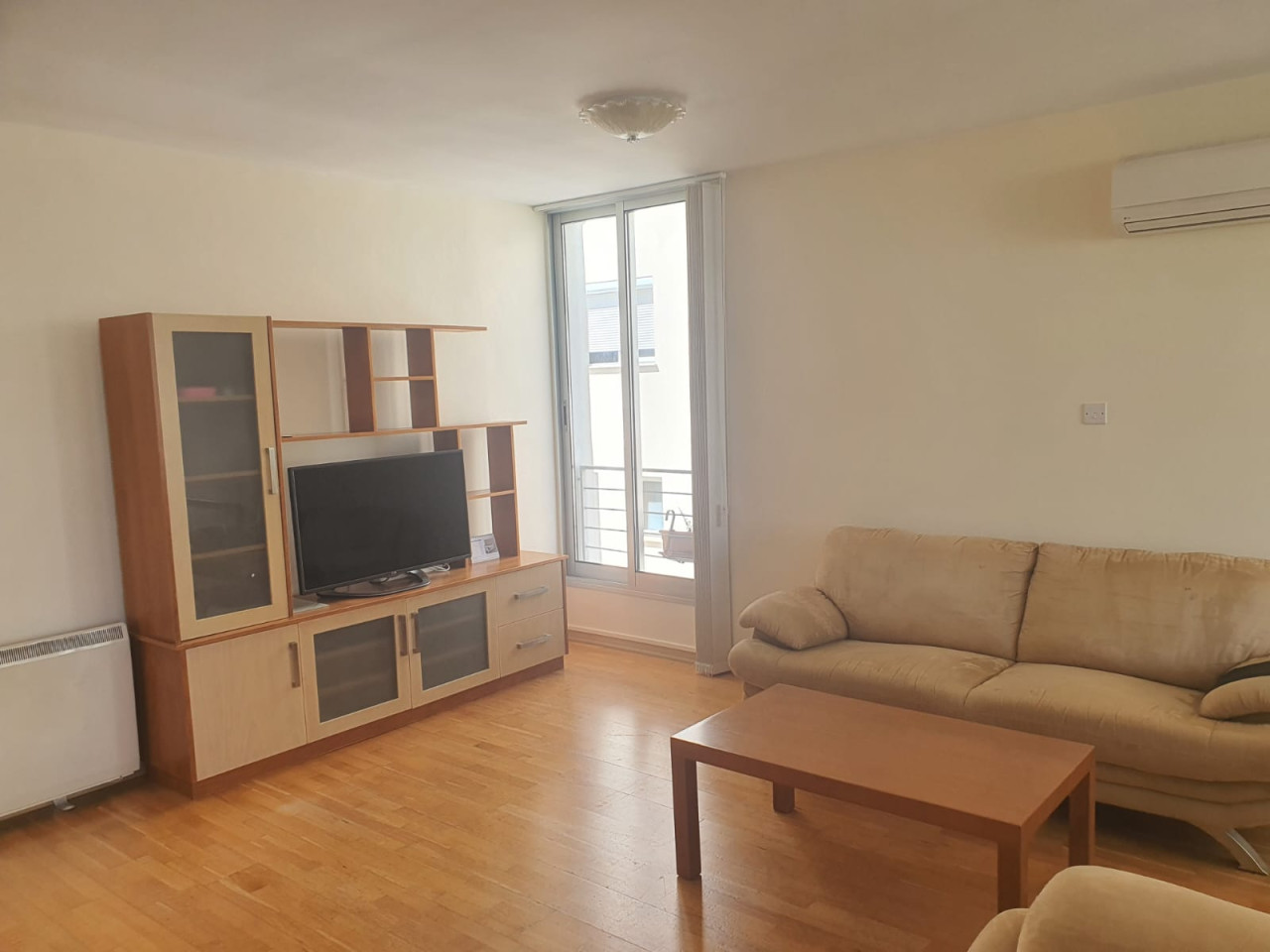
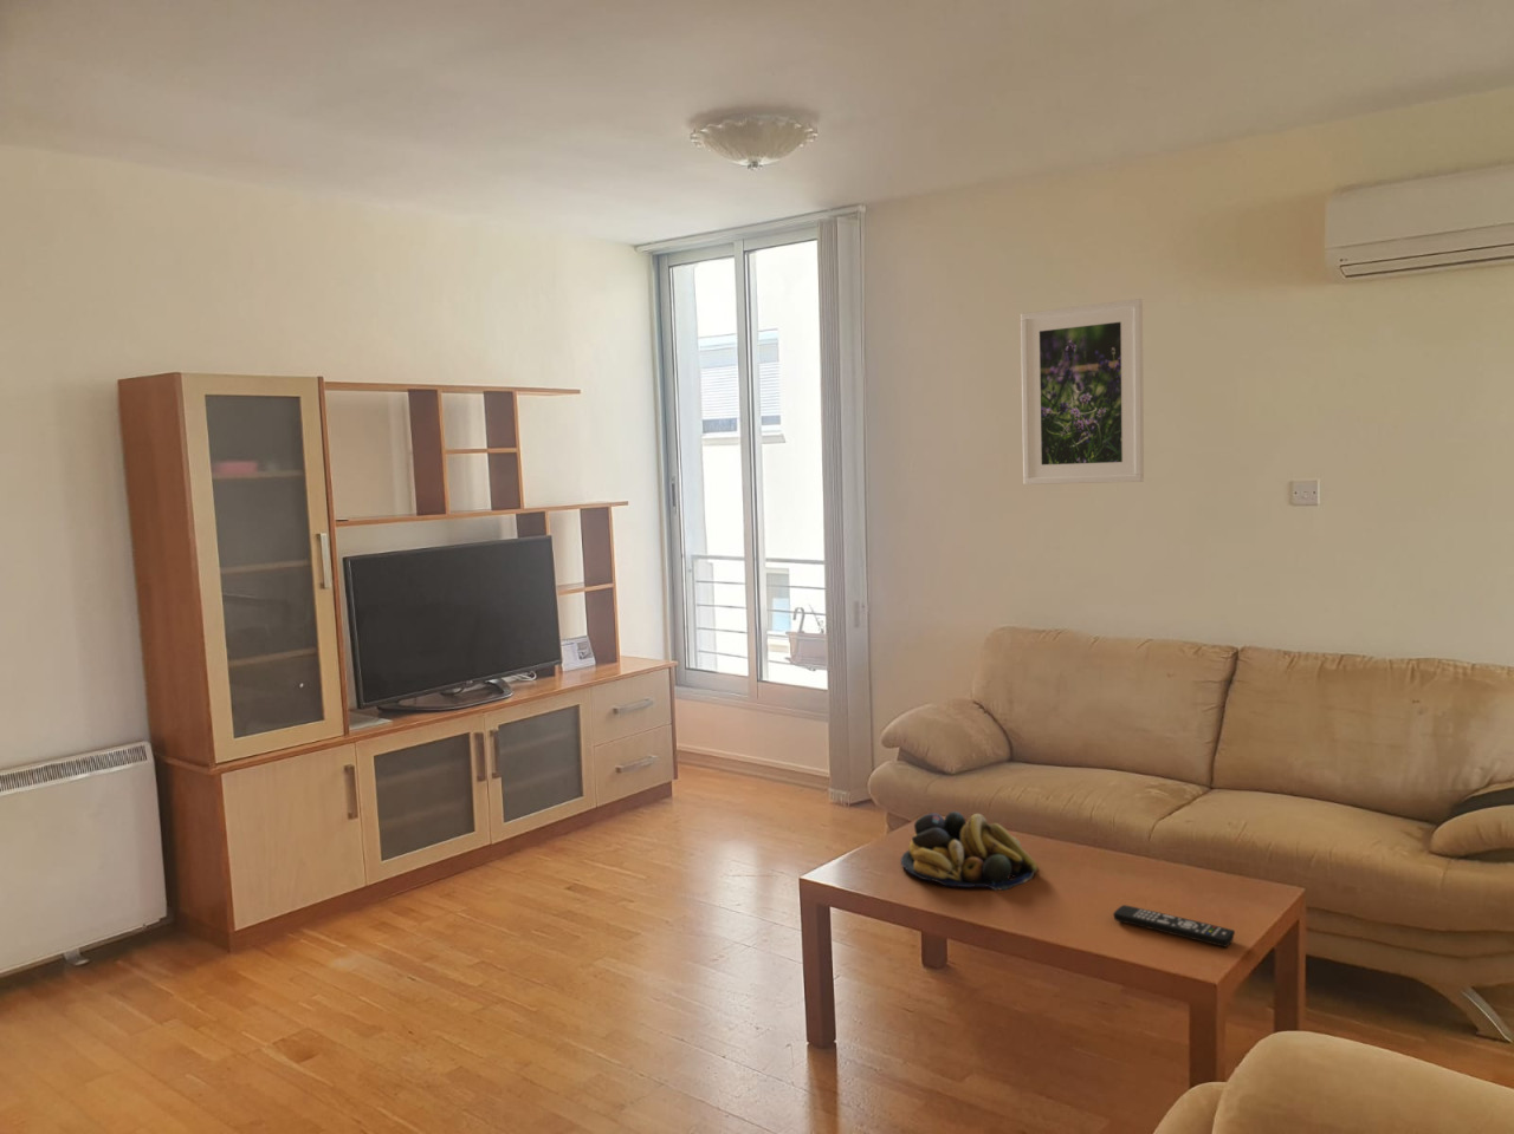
+ remote control [1112,904,1236,948]
+ fruit bowl [900,810,1038,892]
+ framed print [1019,298,1144,486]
